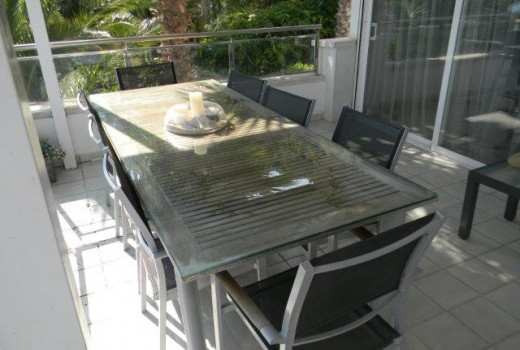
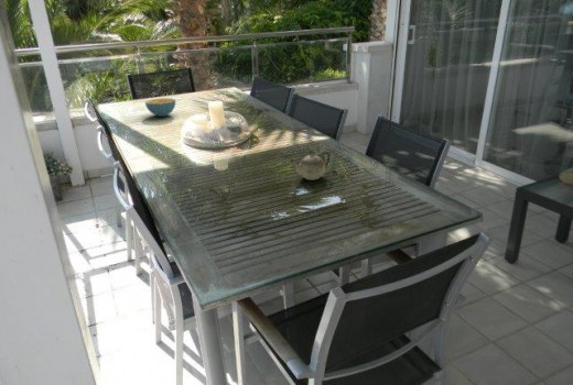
+ cereal bowl [144,97,176,118]
+ teapot [289,150,332,182]
